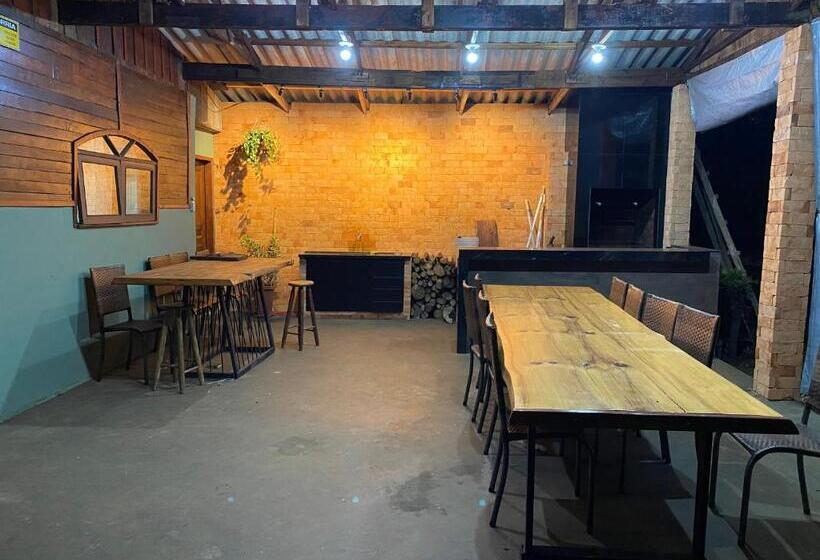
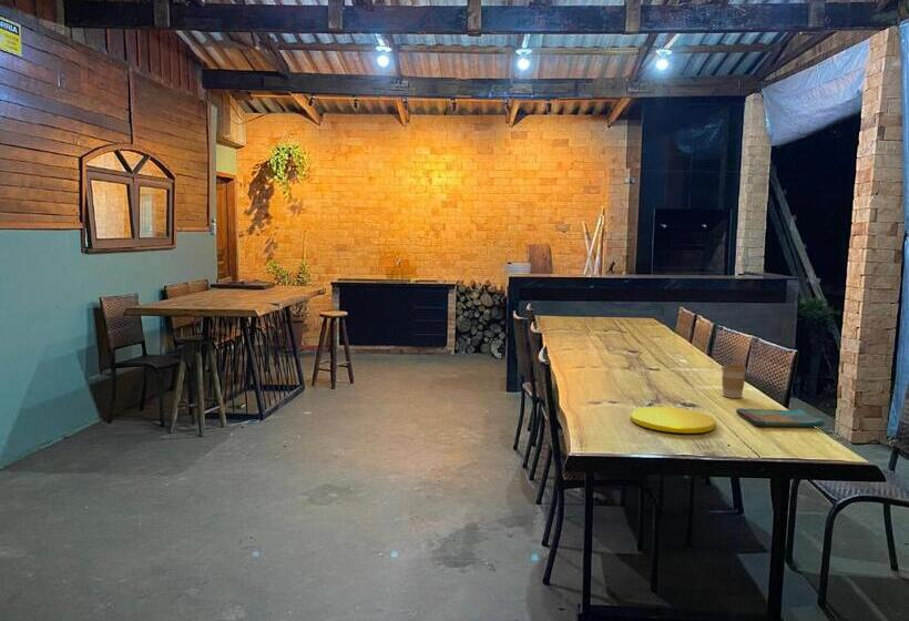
+ dish towel [735,407,826,428]
+ plate [630,406,717,435]
+ coffee cup [721,364,748,399]
